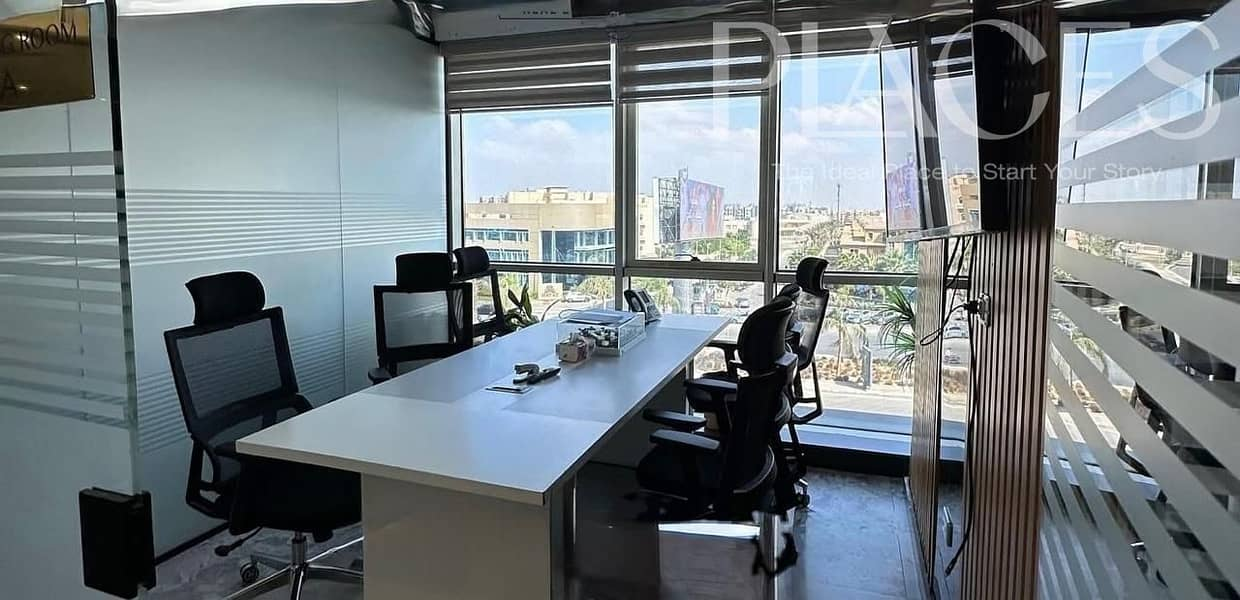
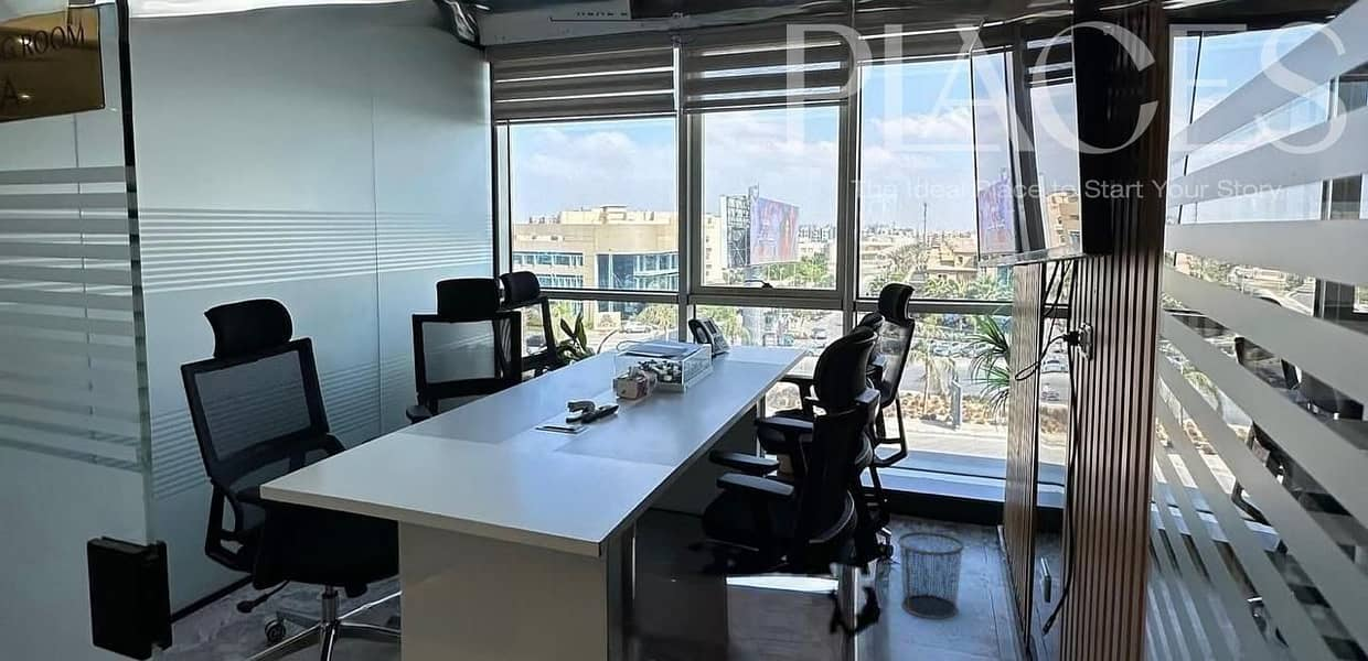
+ waste bin [897,531,965,620]
